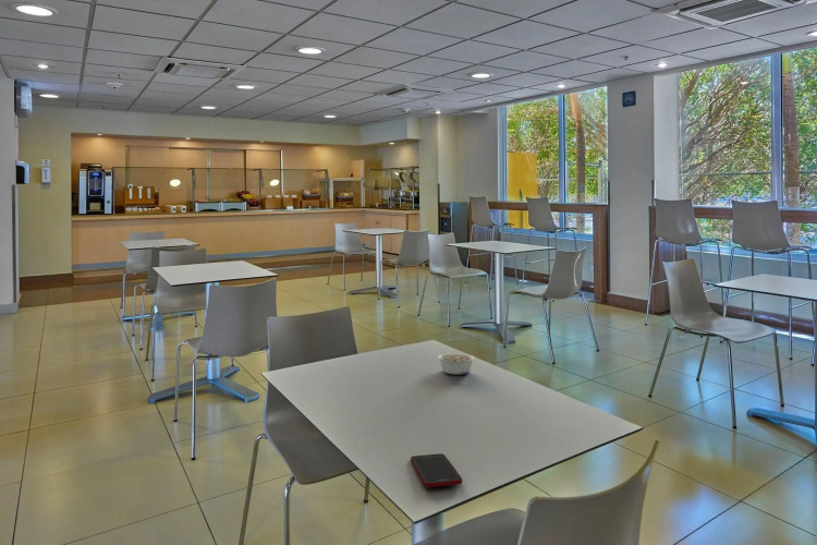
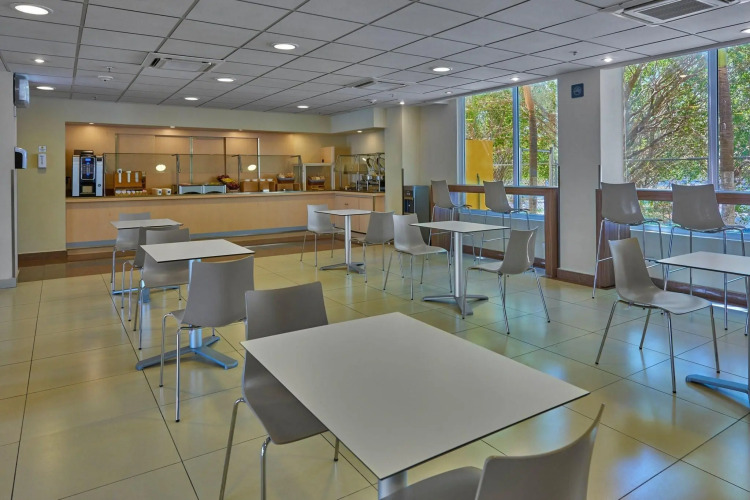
- legume [436,352,476,376]
- cell phone [410,452,463,488]
